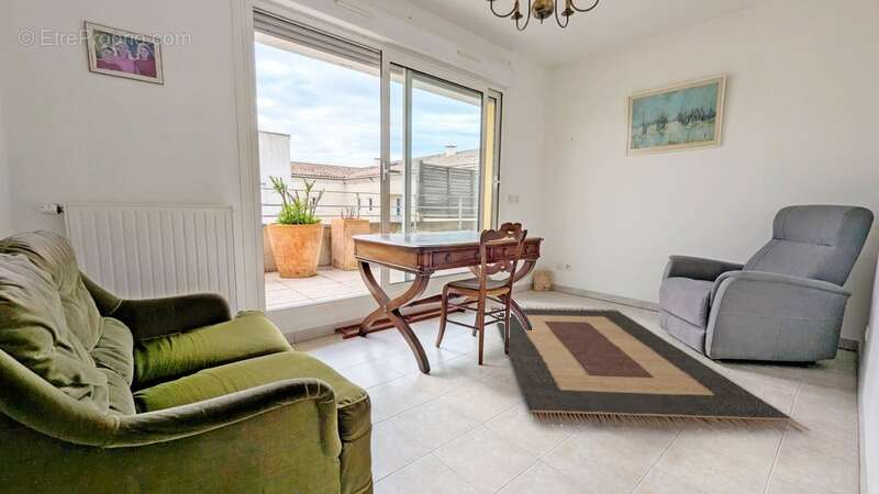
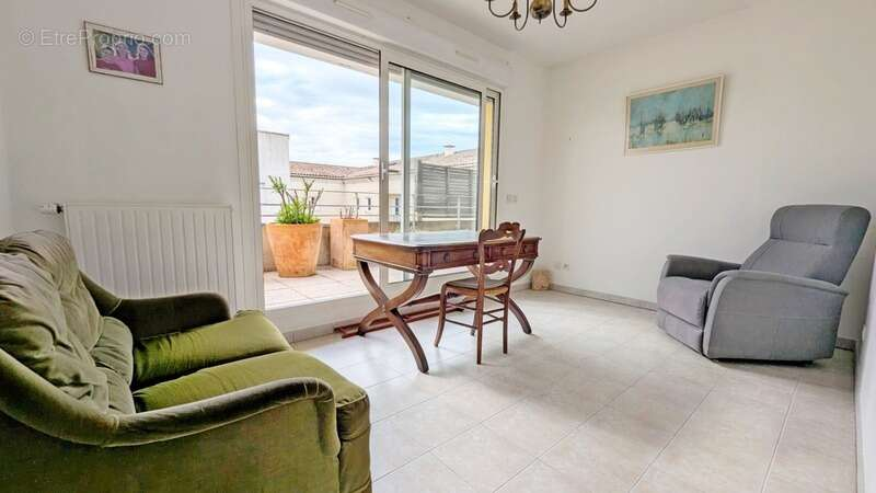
- rug [490,305,811,434]
